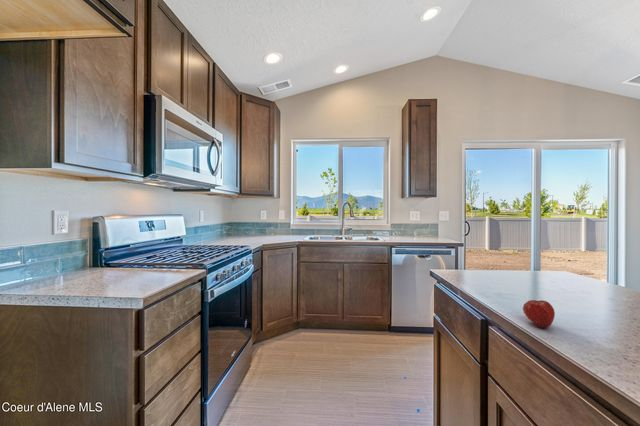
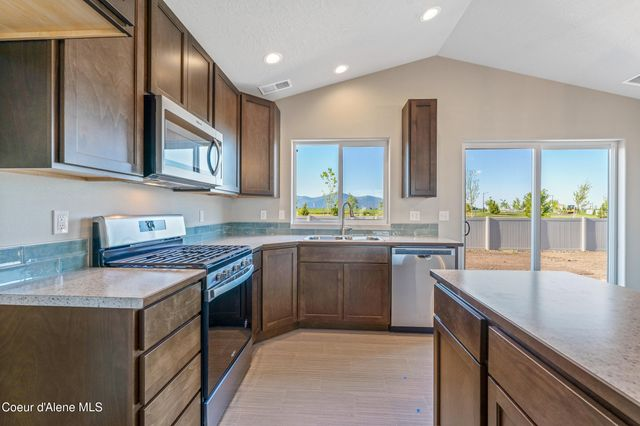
- fruit [522,299,556,329]
